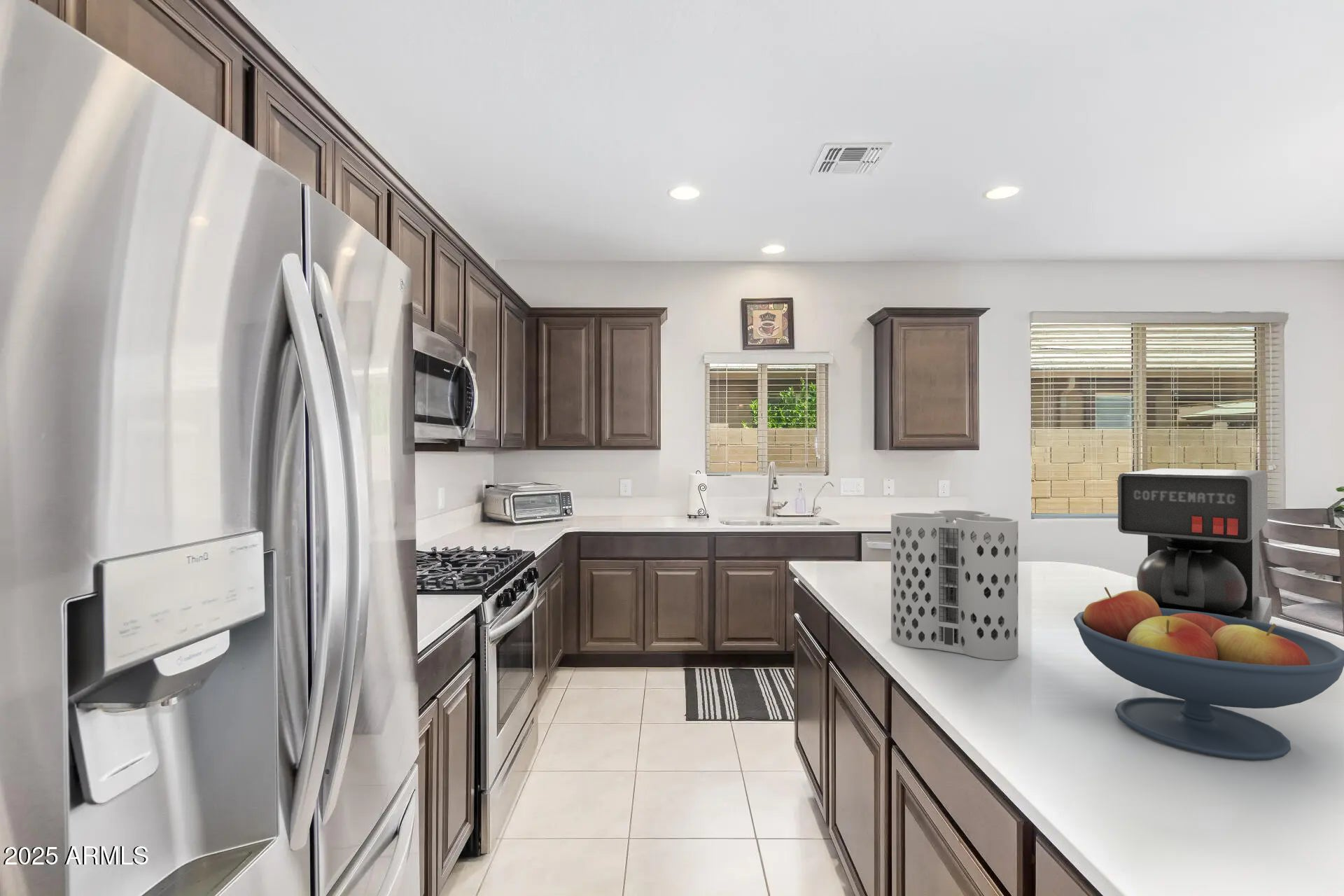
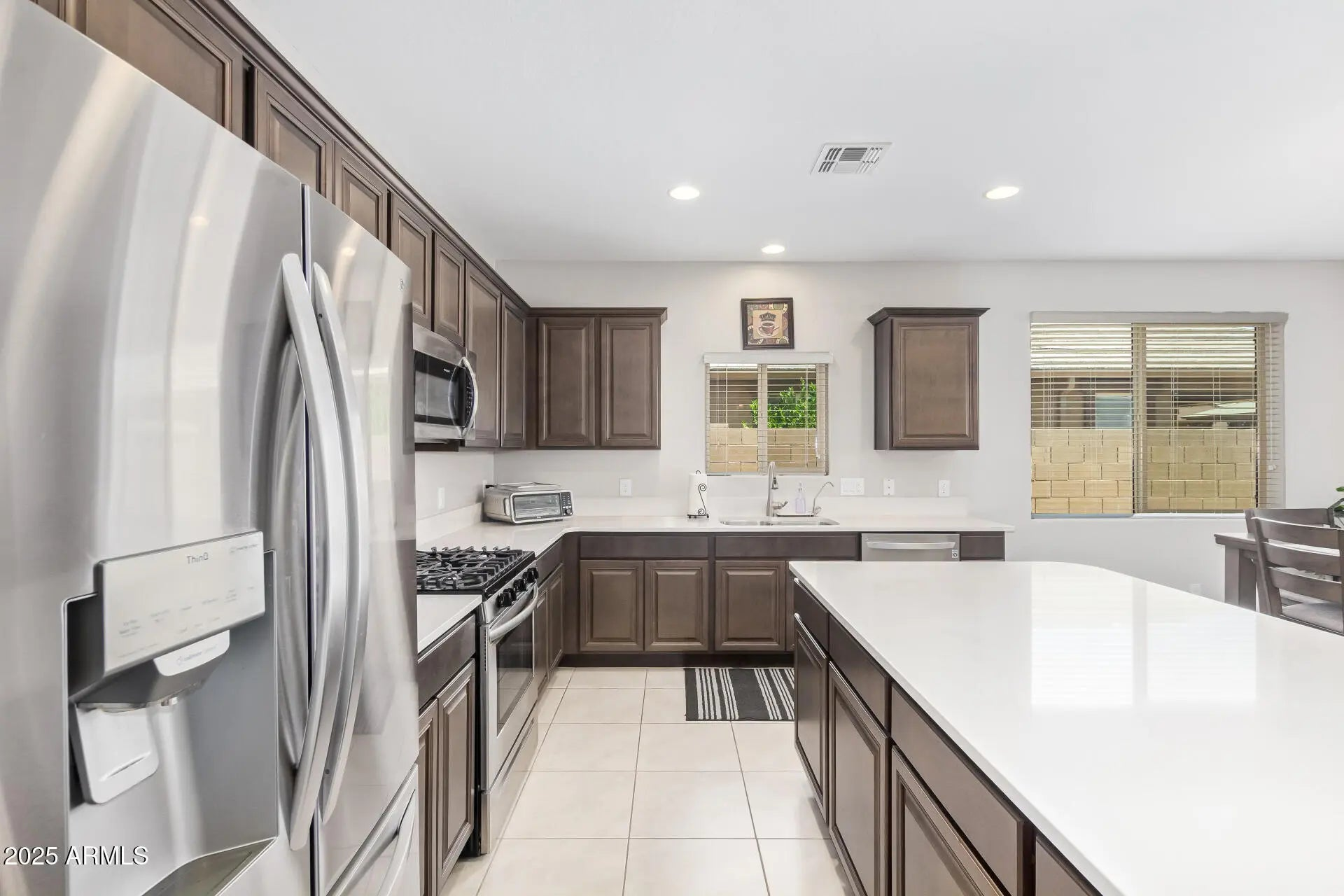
- coffee maker [1117,468,1273,624]
- utensil holder [890,510,1019,661]
- fruit bowl [1073,587,1344,761]
